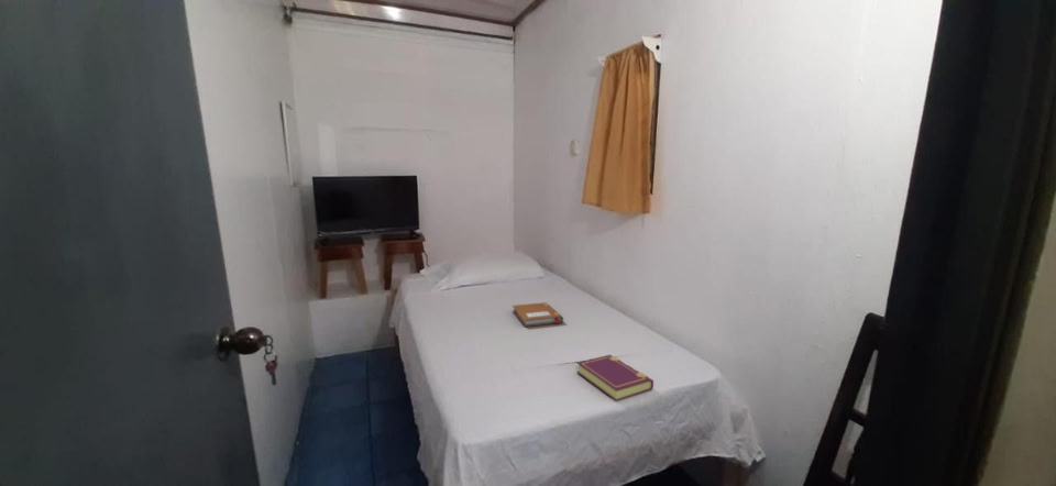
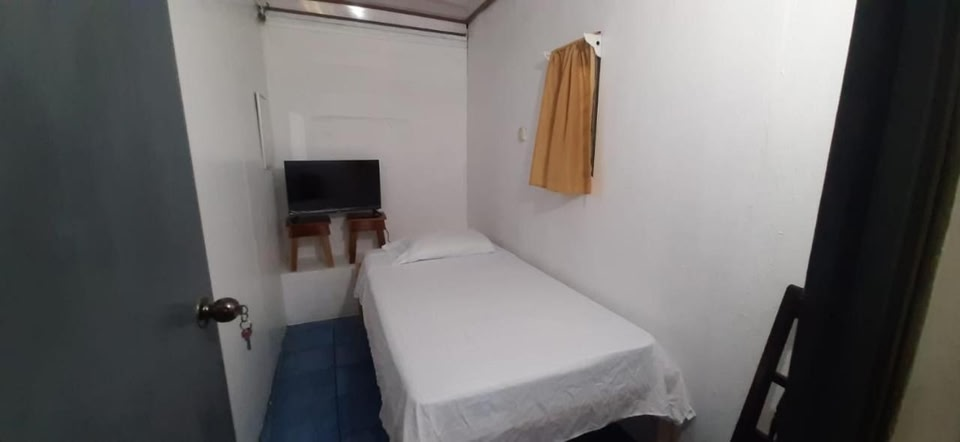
- notebook [512,301,564,328]
- book [575,354,654,402]
